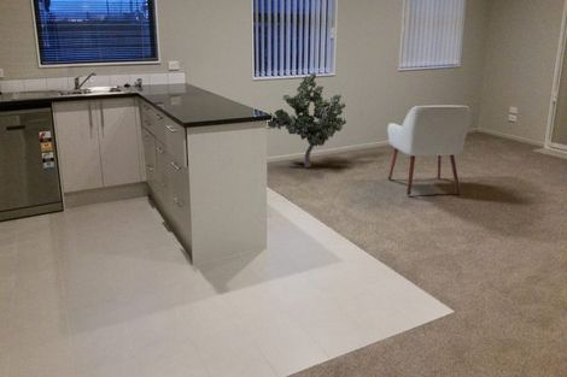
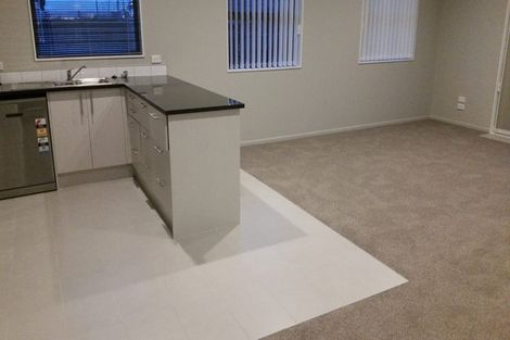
- chair [386,105,472,196]
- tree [267,72,347,169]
